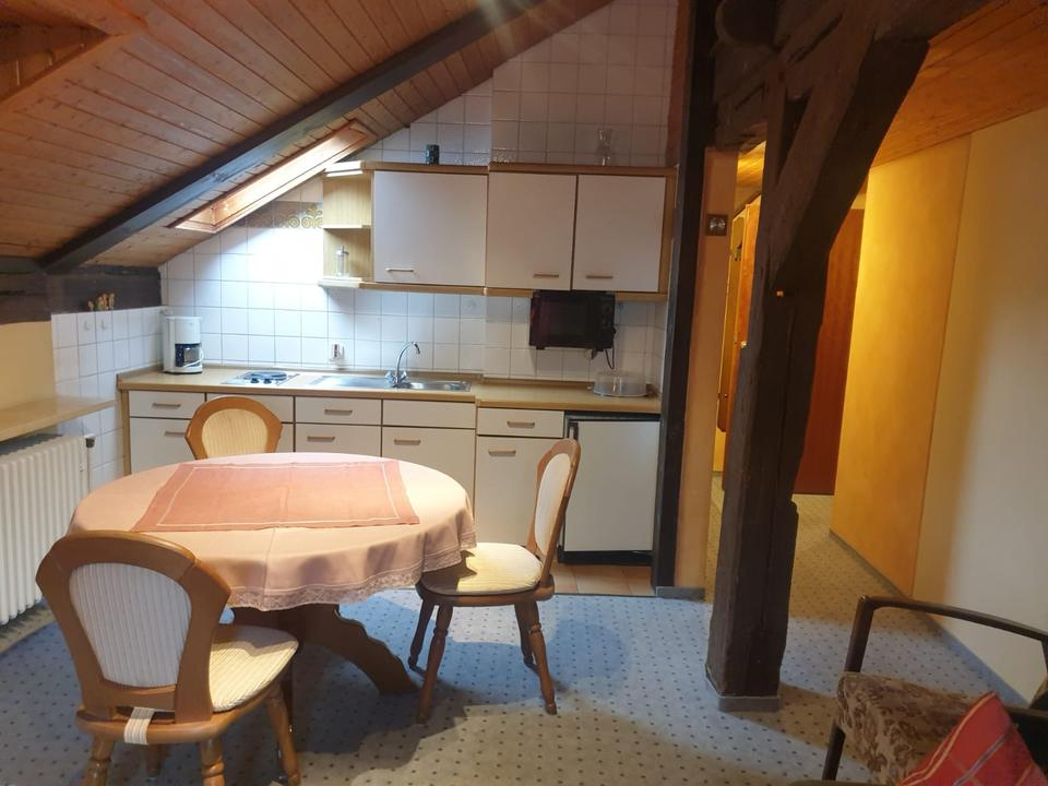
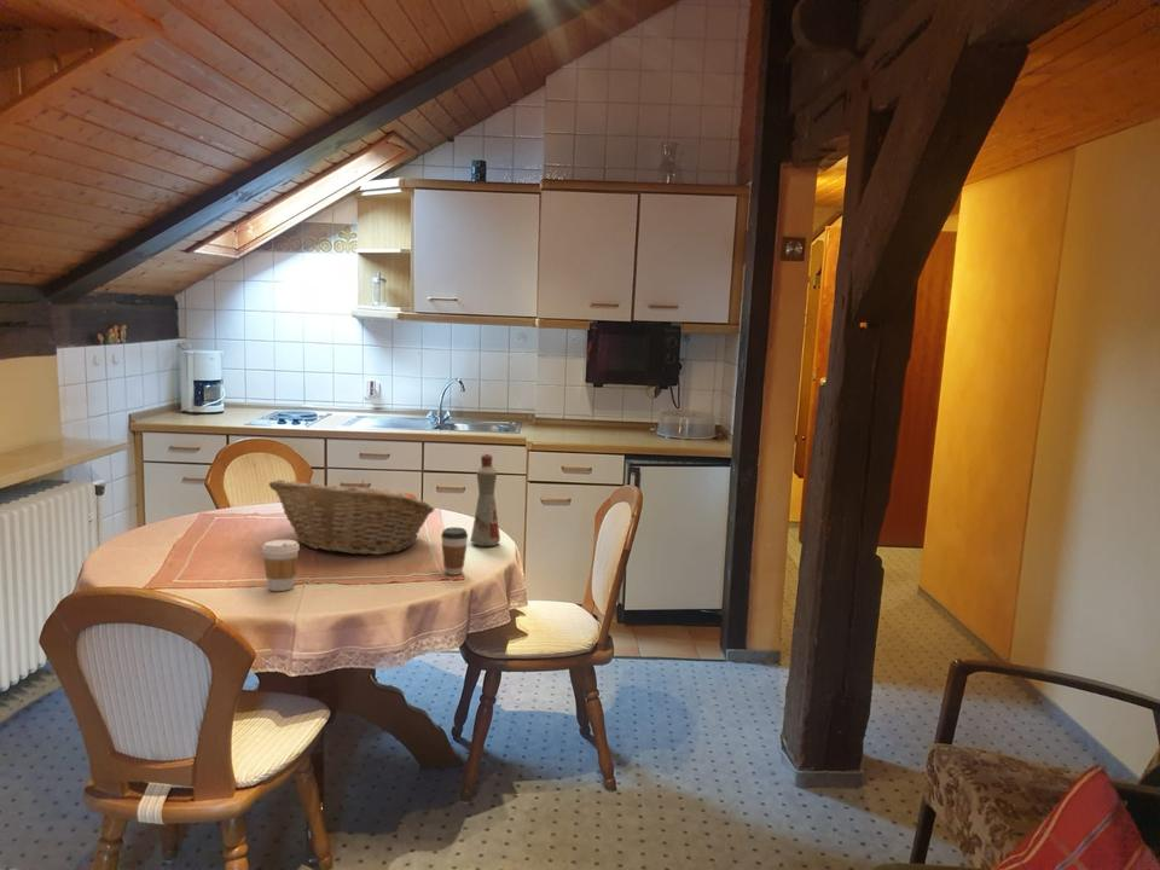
+ coffee cup [440,526,469,576]
+ coffee cup [261,539,301,592]
+ fruit basket [268,478,436,556]
+ bottle [469,453,501,547]
